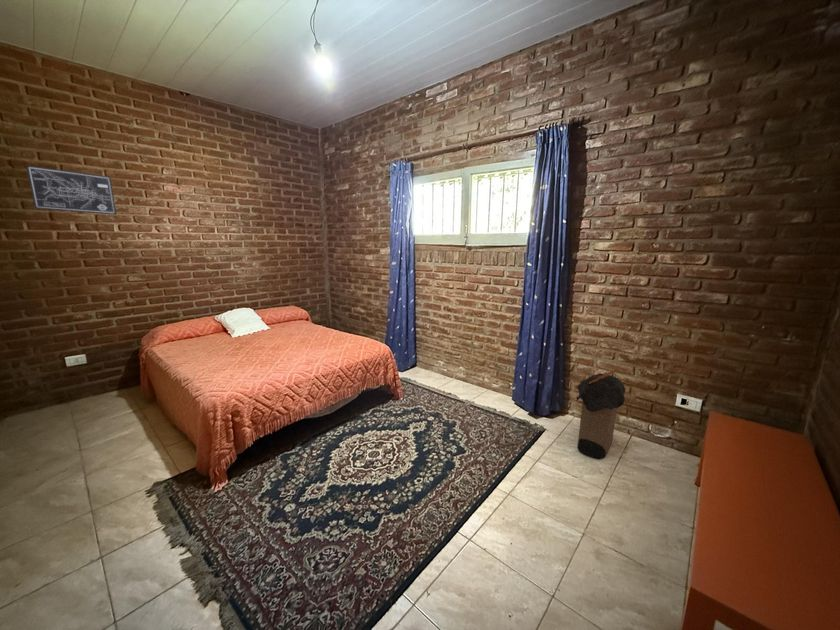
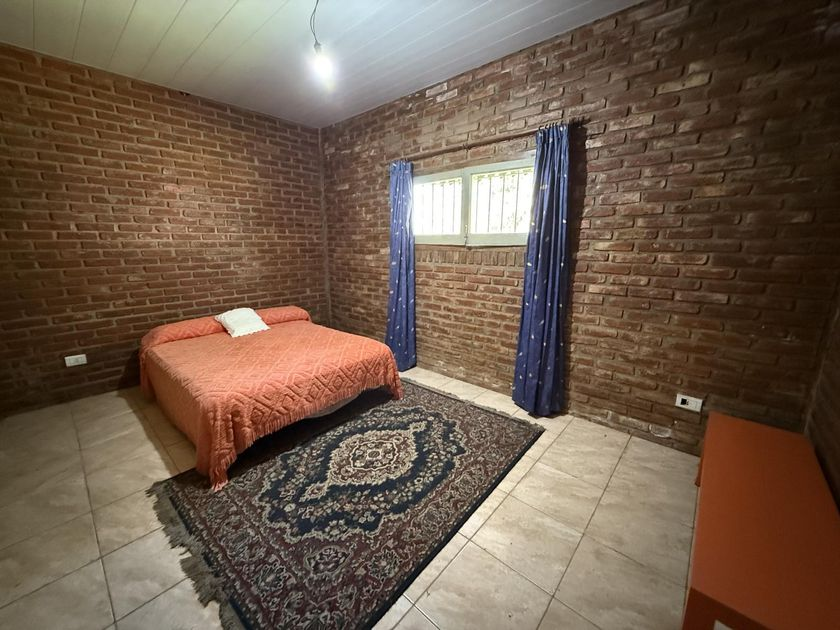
- wall art [25,164,117,216]
- laundry hamper [576,368,627,460]
